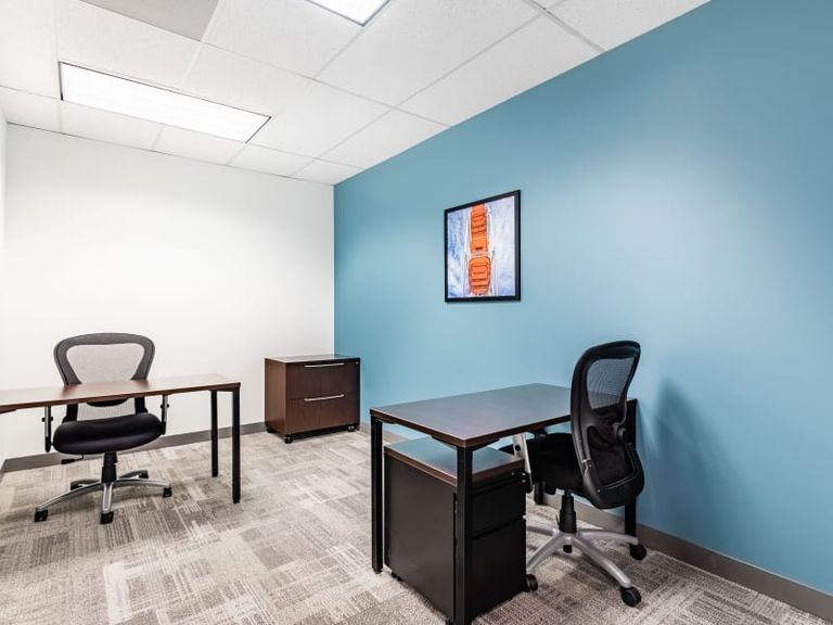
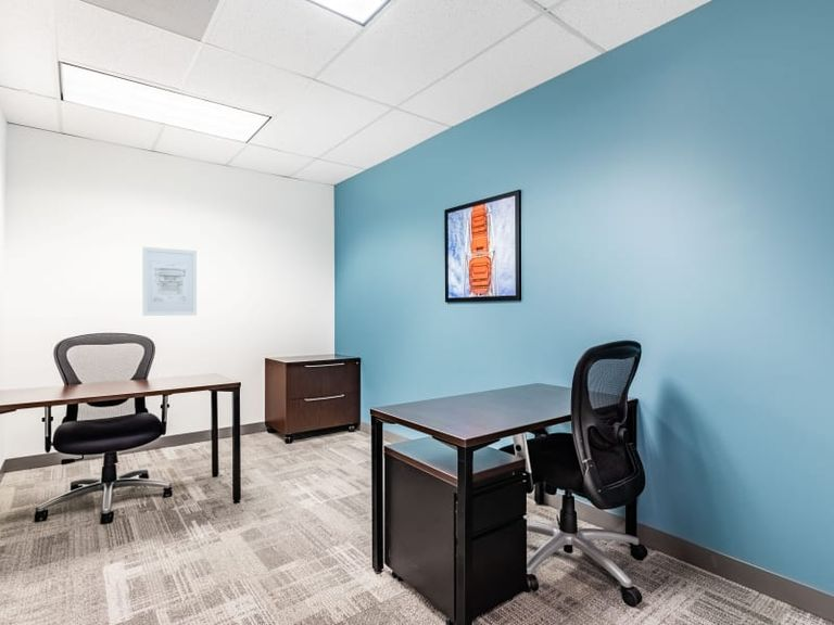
+ wall art [141,246,198,317]
